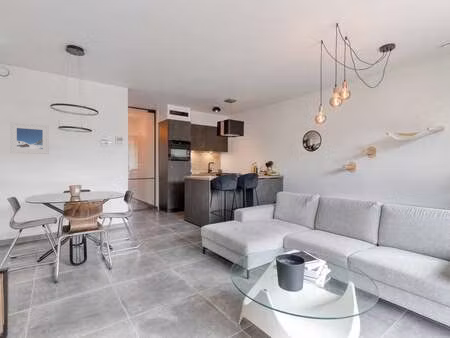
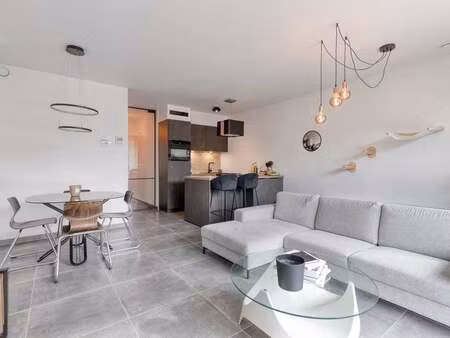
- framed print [9,122,49,155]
